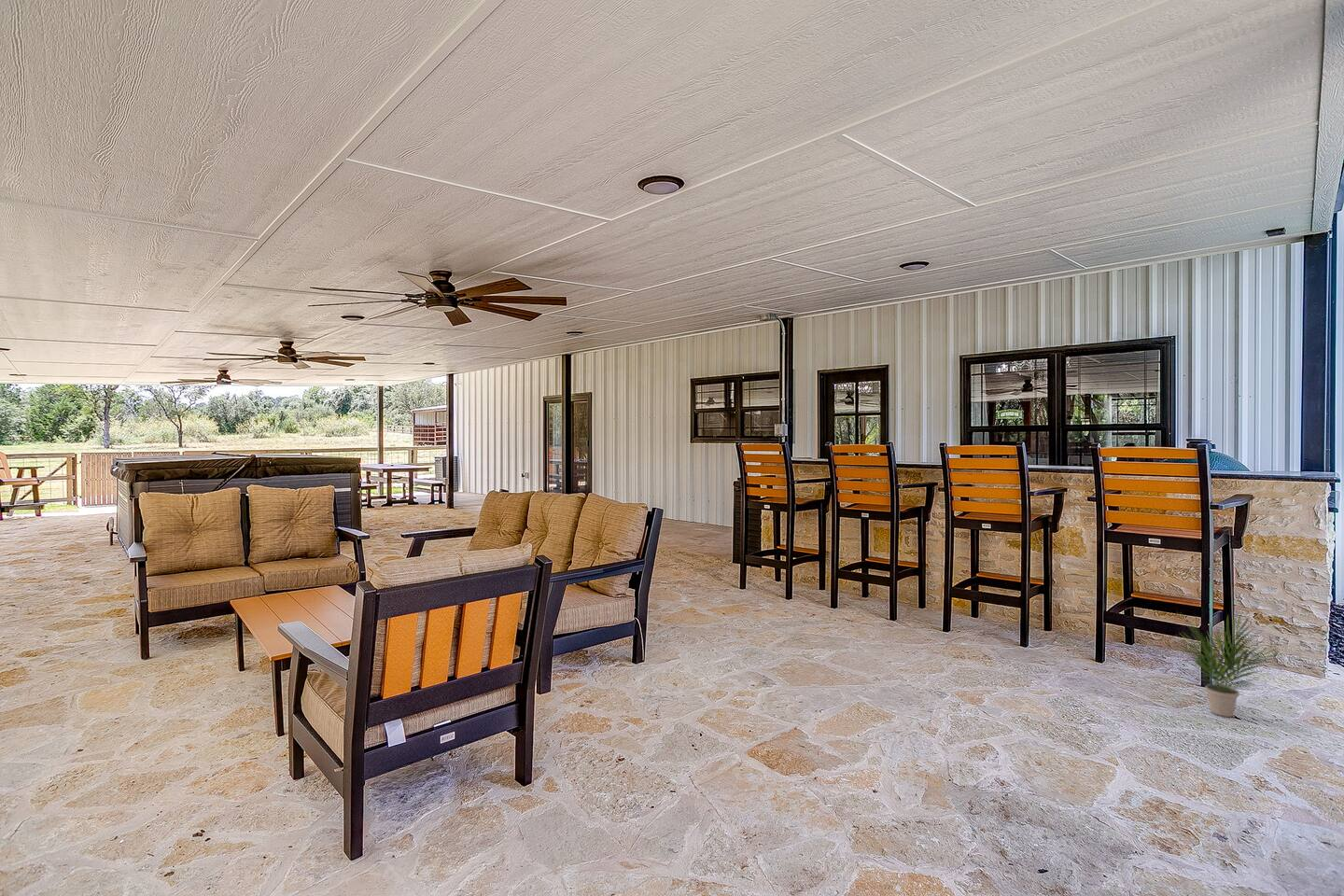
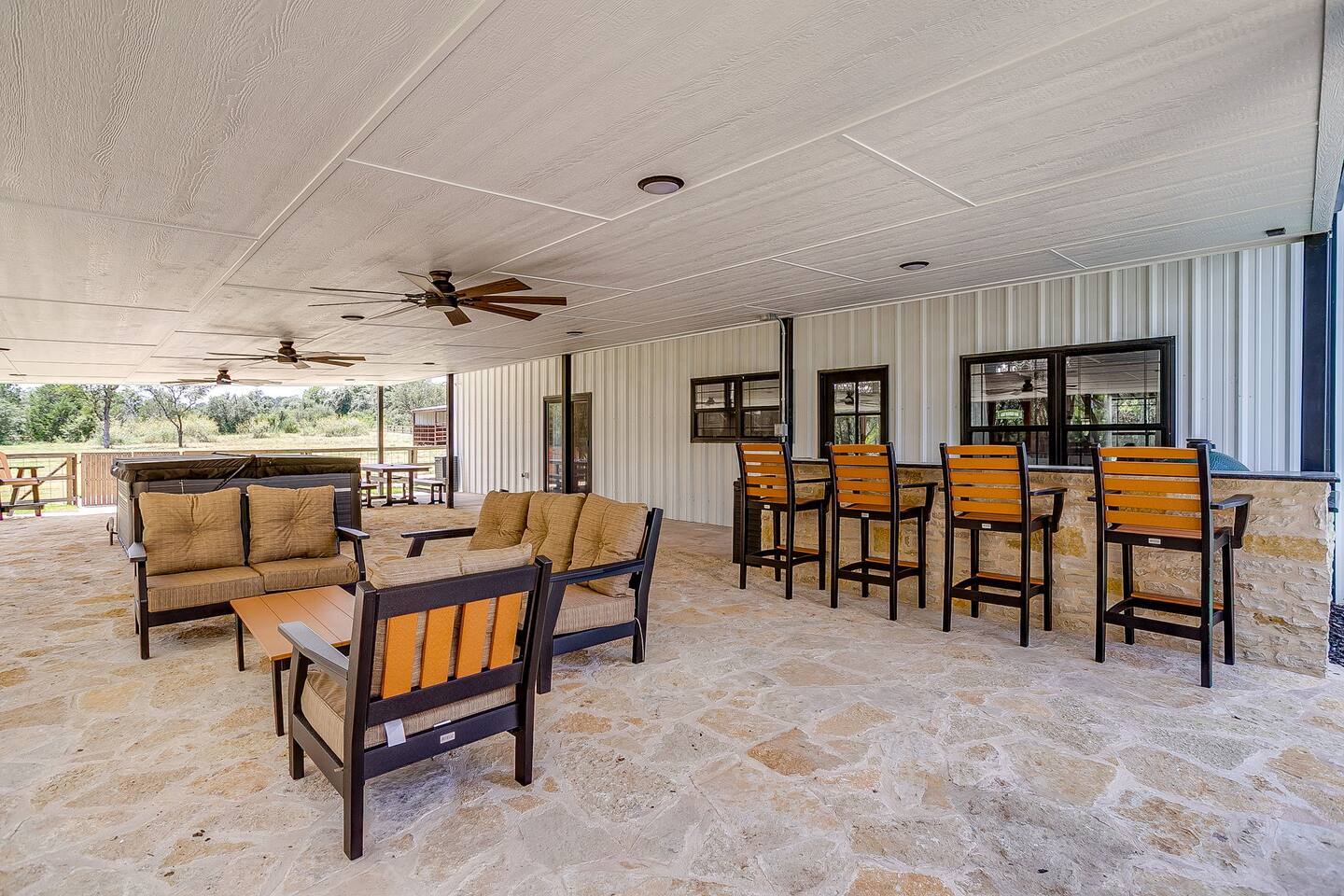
- potted plant [1175,610,1285,718]
